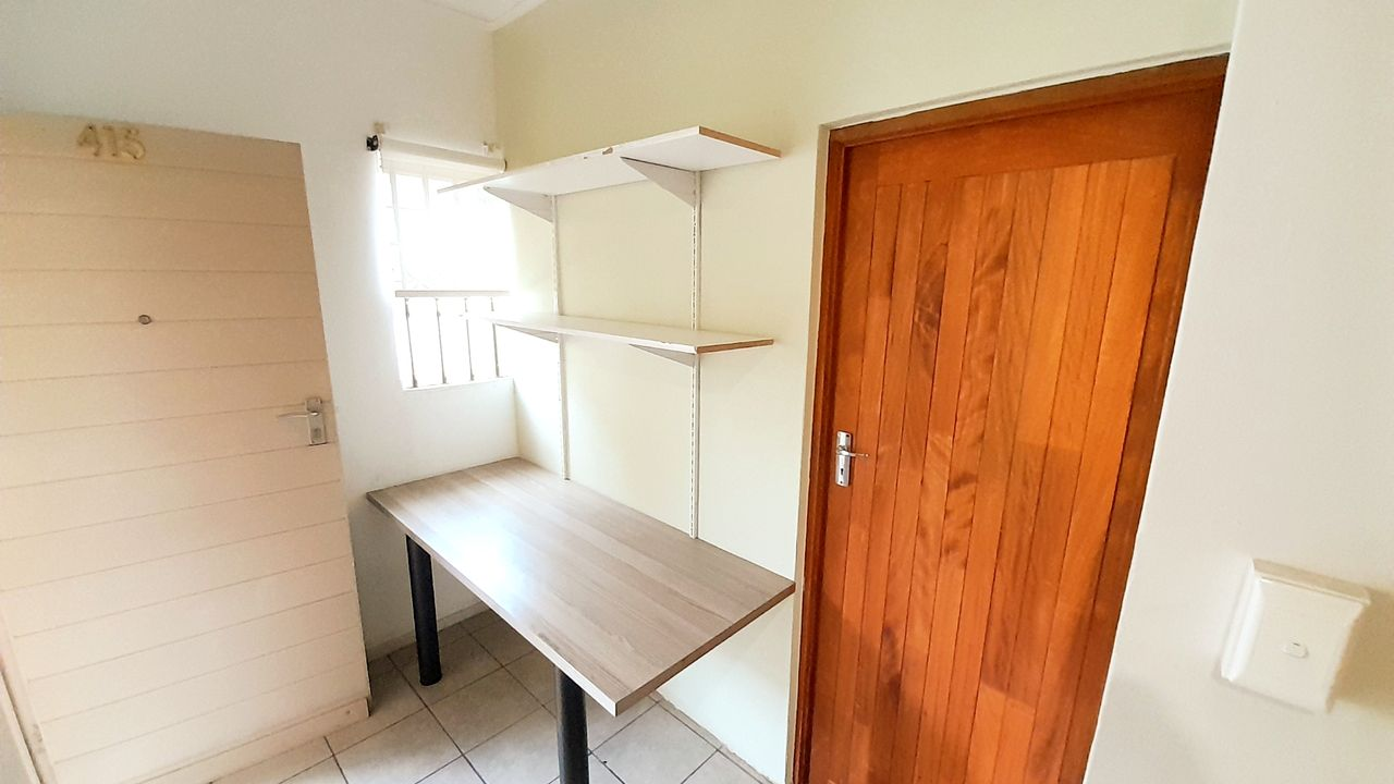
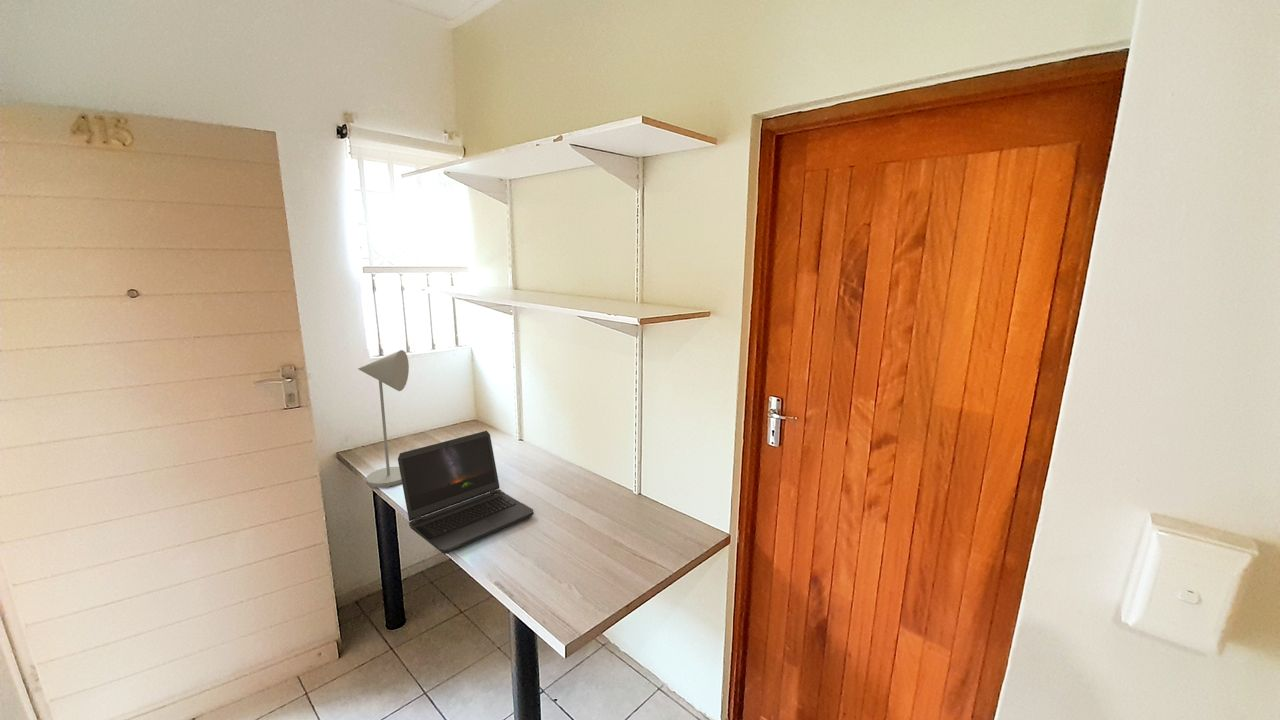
+ laptop computer [397,430,535,555]
+ desk lamp [357,349,410,488]
